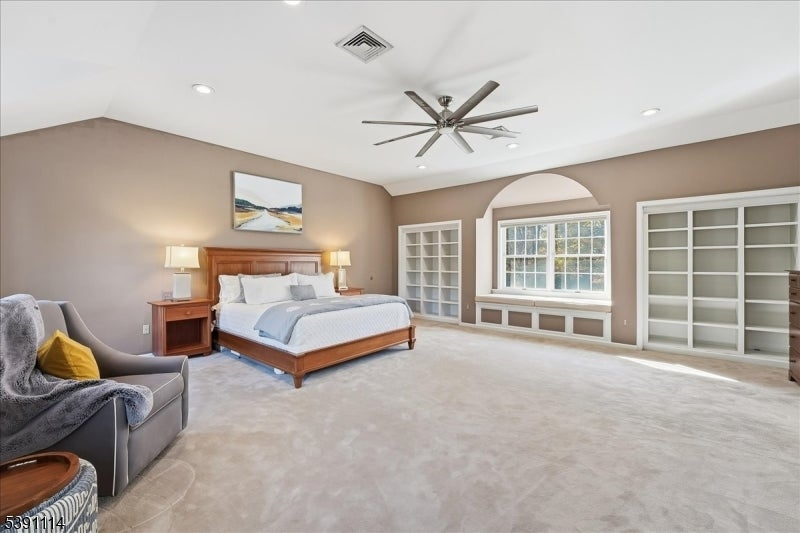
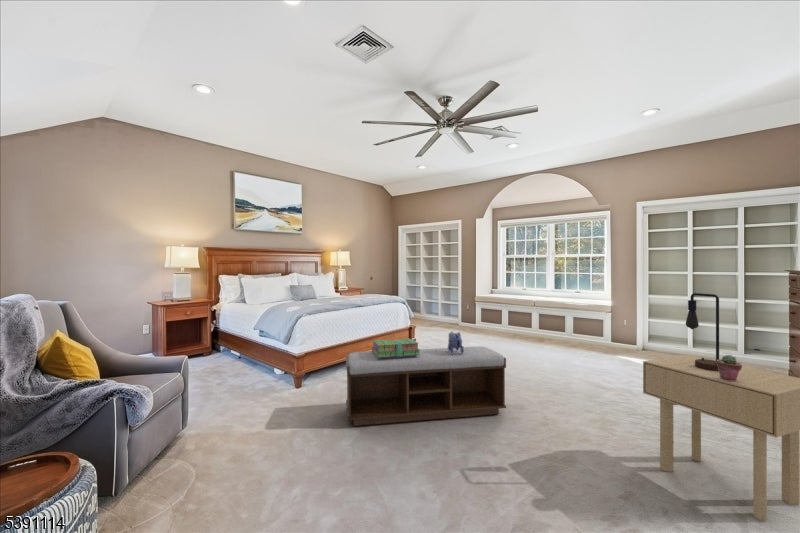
+ side table [642,354,800,522]
+ potted succulent [716,354,743,381]
+ bench [345,346,507,427]
+ plush toy [447,331,464,354]
+ stack of books [371,338,420,358]
+ table lamp [685,292,720,371]
